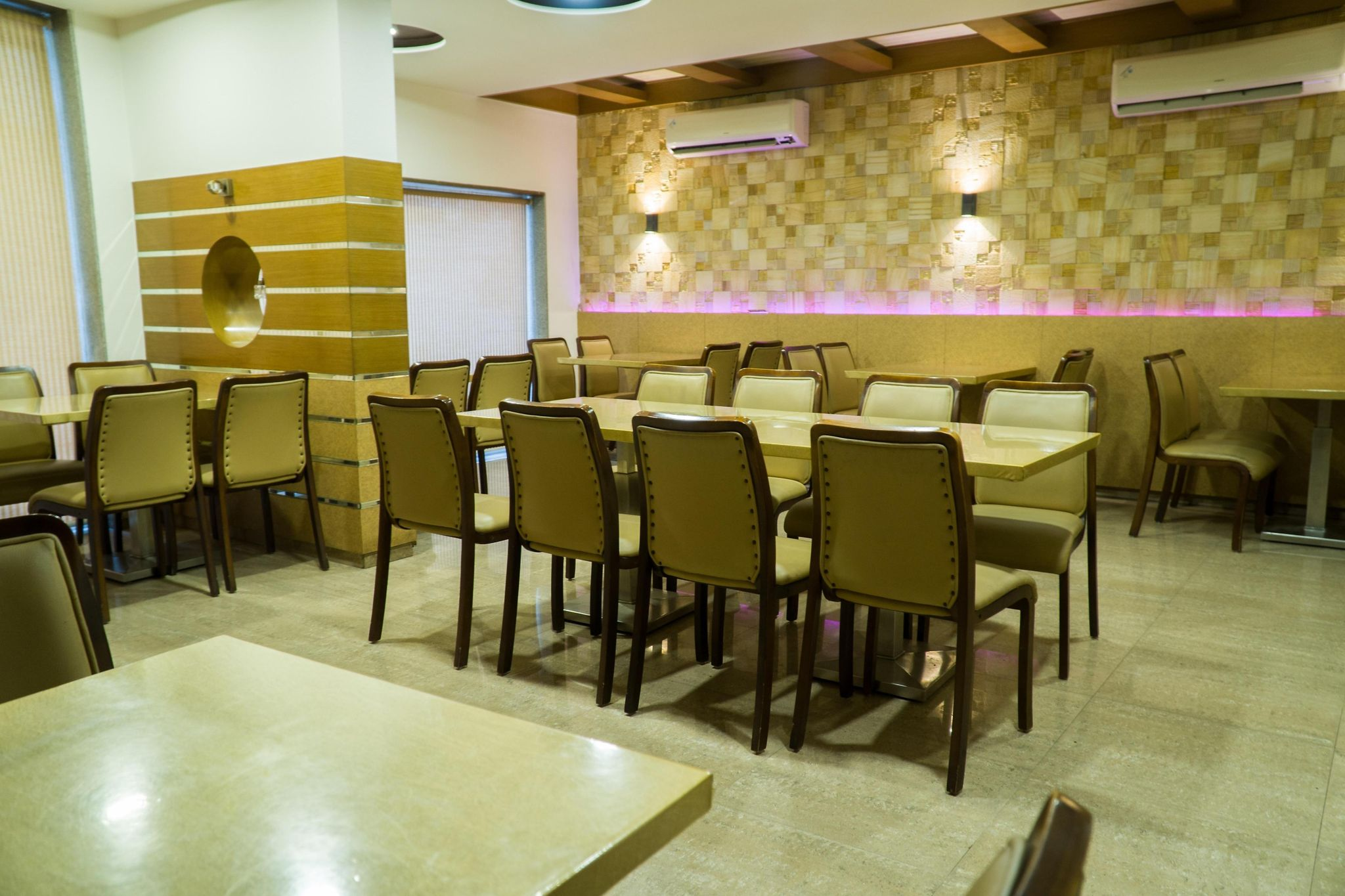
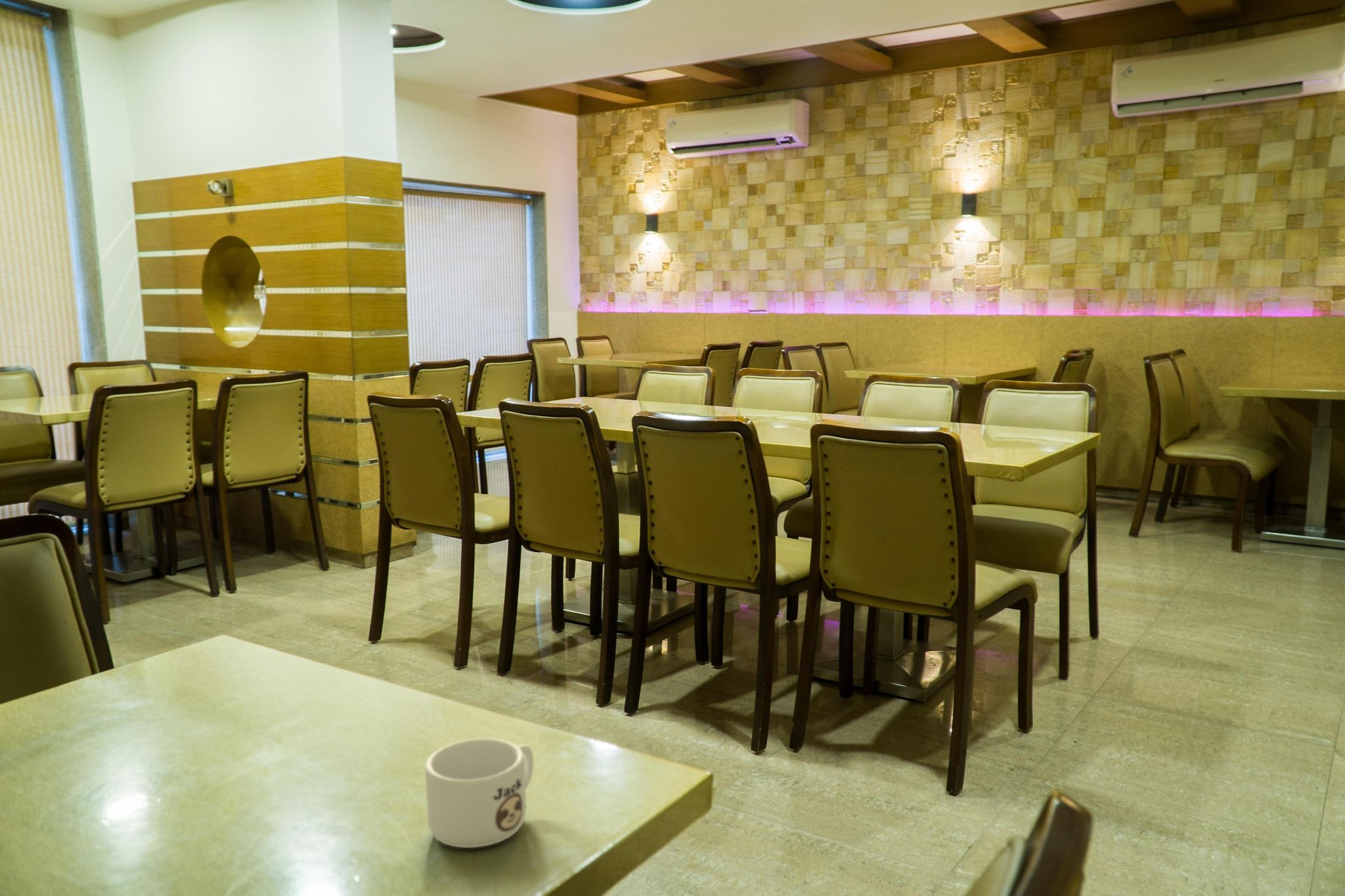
+ mug [424,738,534,849]
